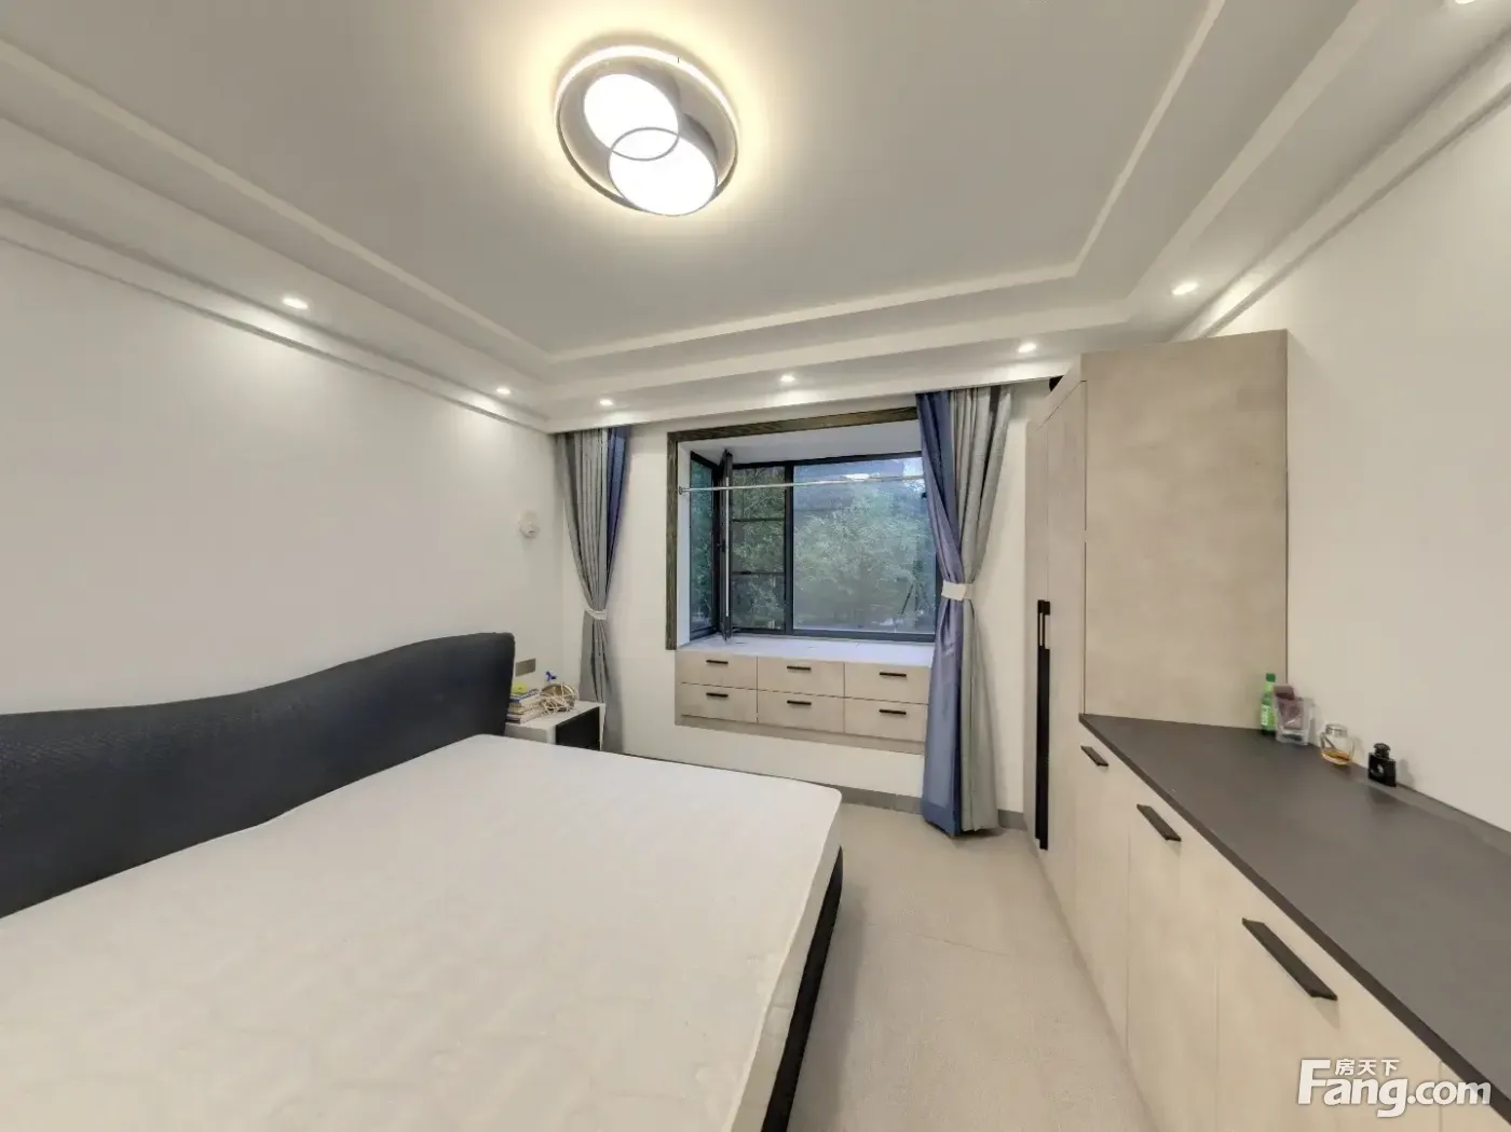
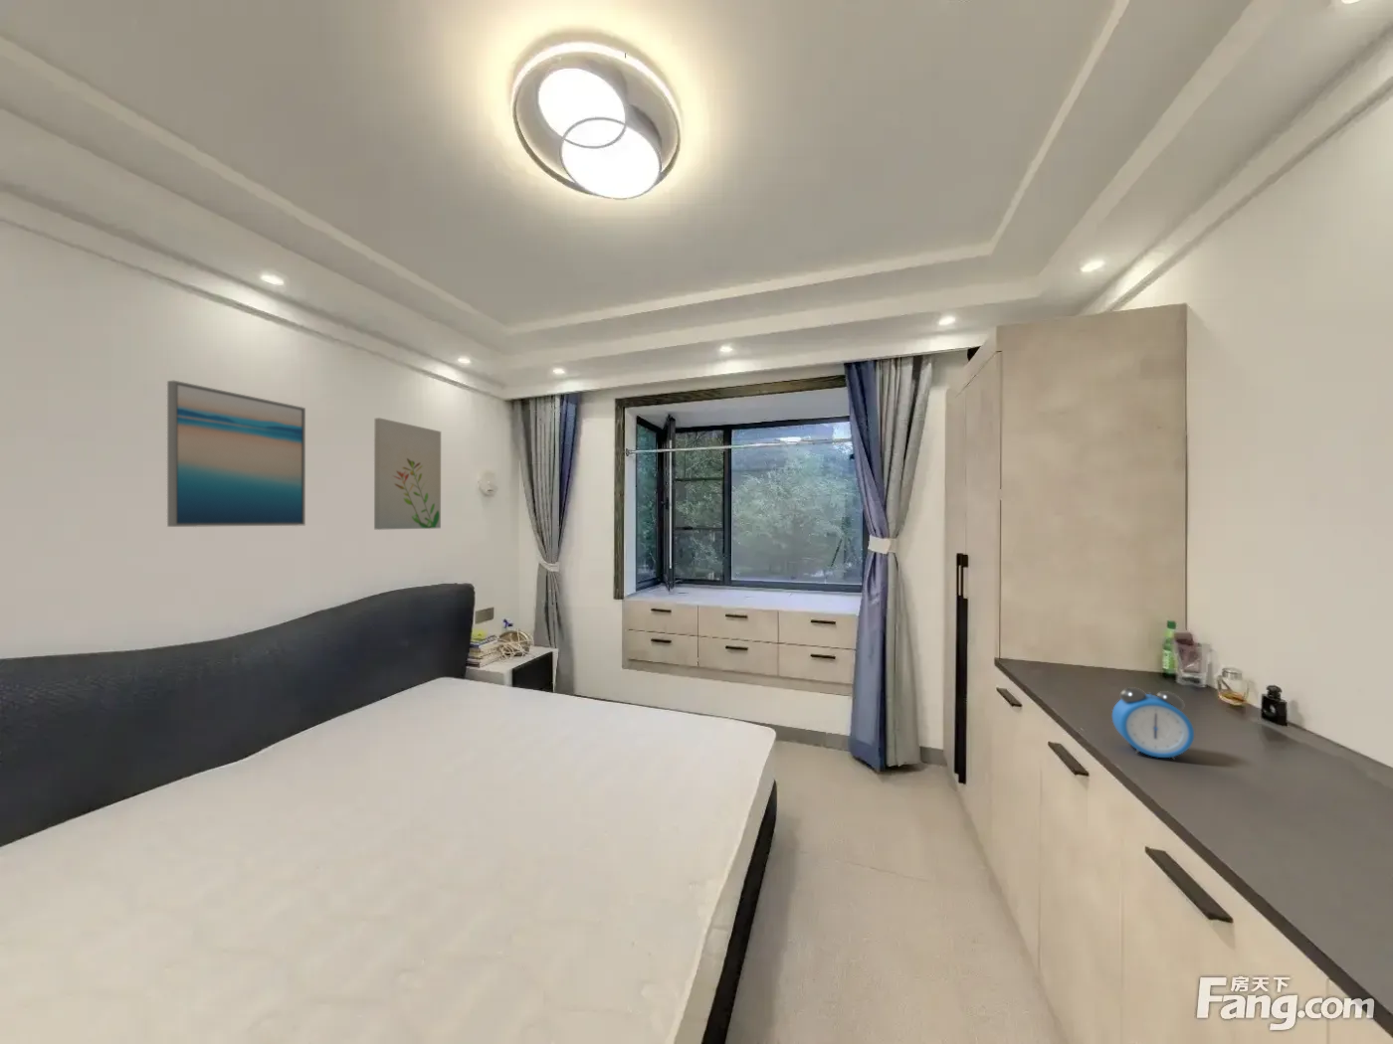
+ alarm clock [1111,686,1194,761]
+ wall art [166,379,306,527]
+ wall art [373,417,442,531]
